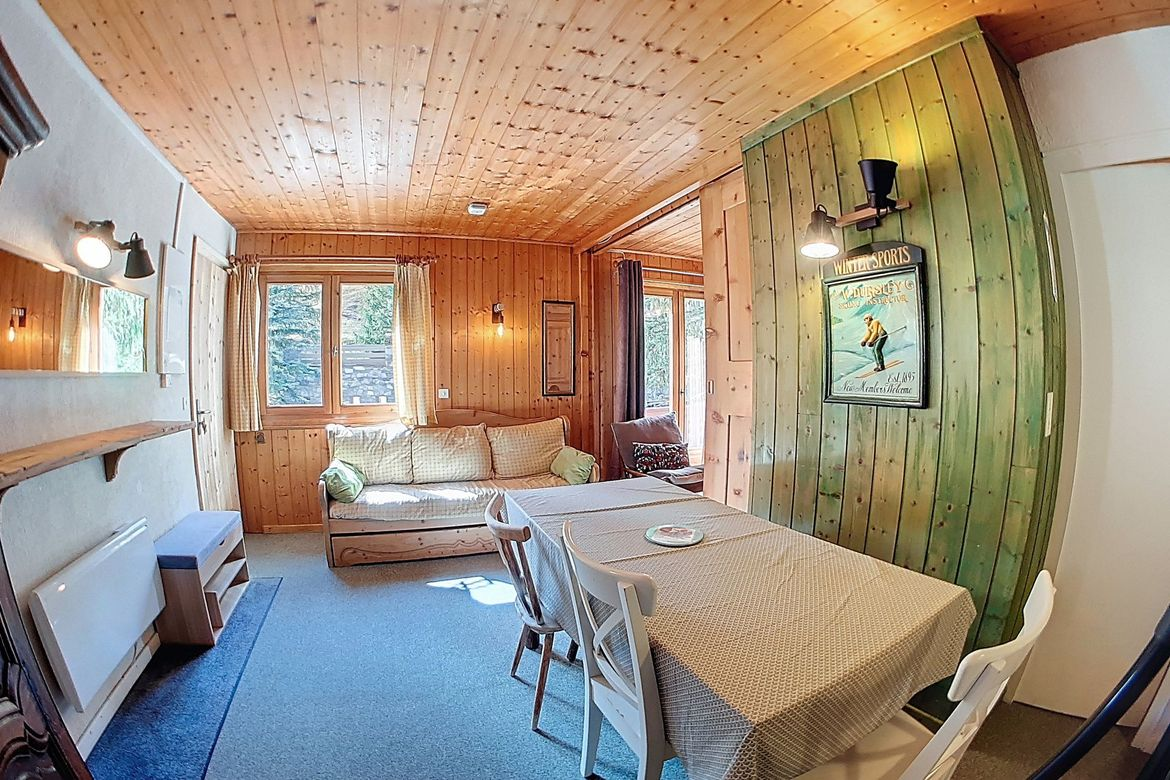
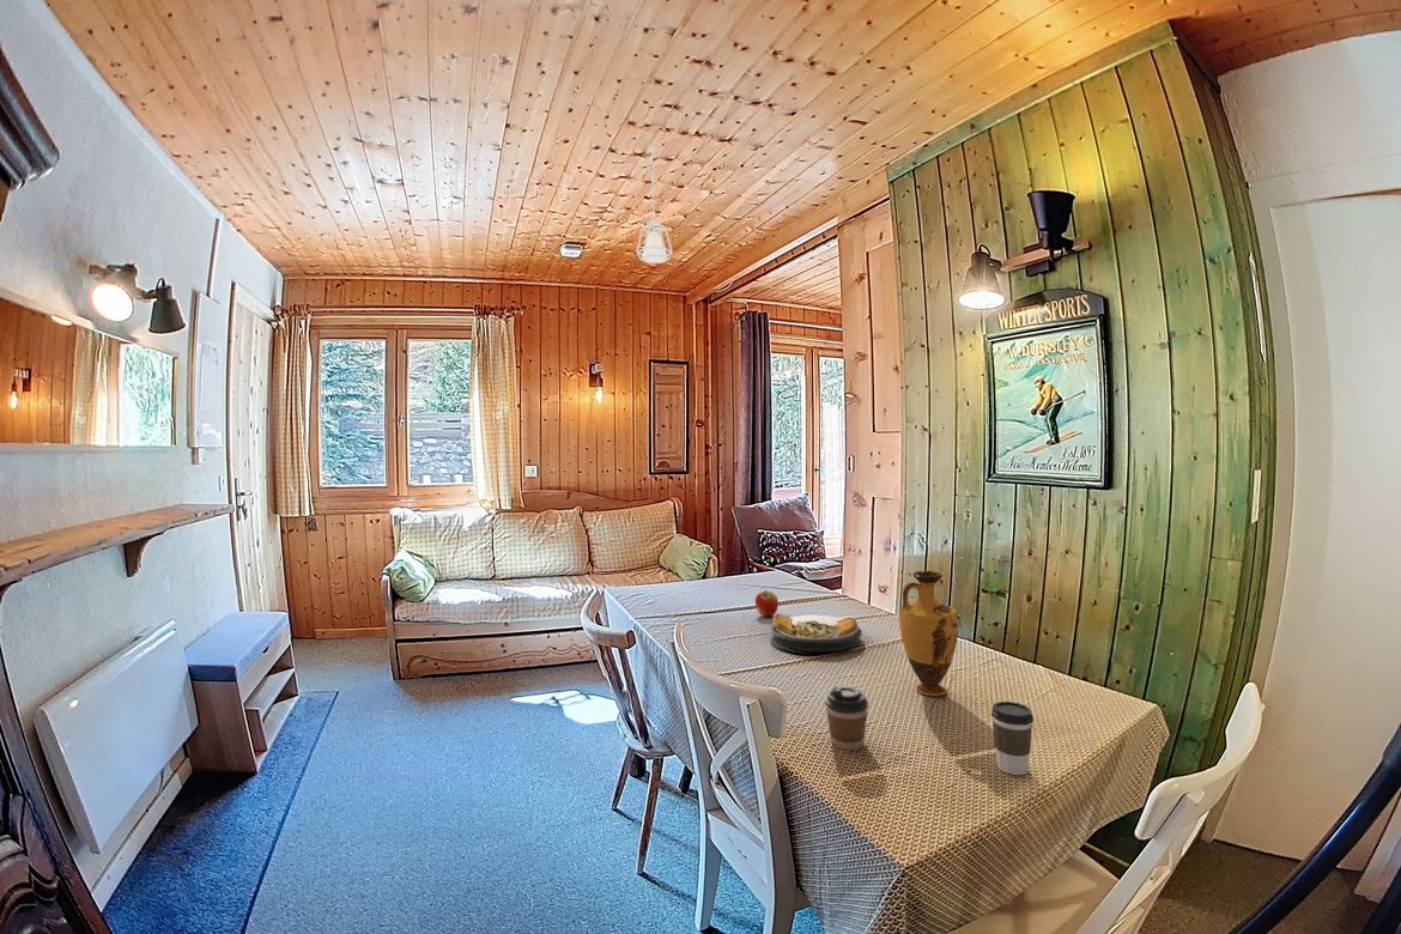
+ coffee cup [824,685,869,752]
+ apple [754,589,780,618]
+ plate [770,613,863,653]
+ vase [898,570,959,697]
+ pendant lamp [635,146,674,265]
+ coffee cup [990,700,1035,776]
